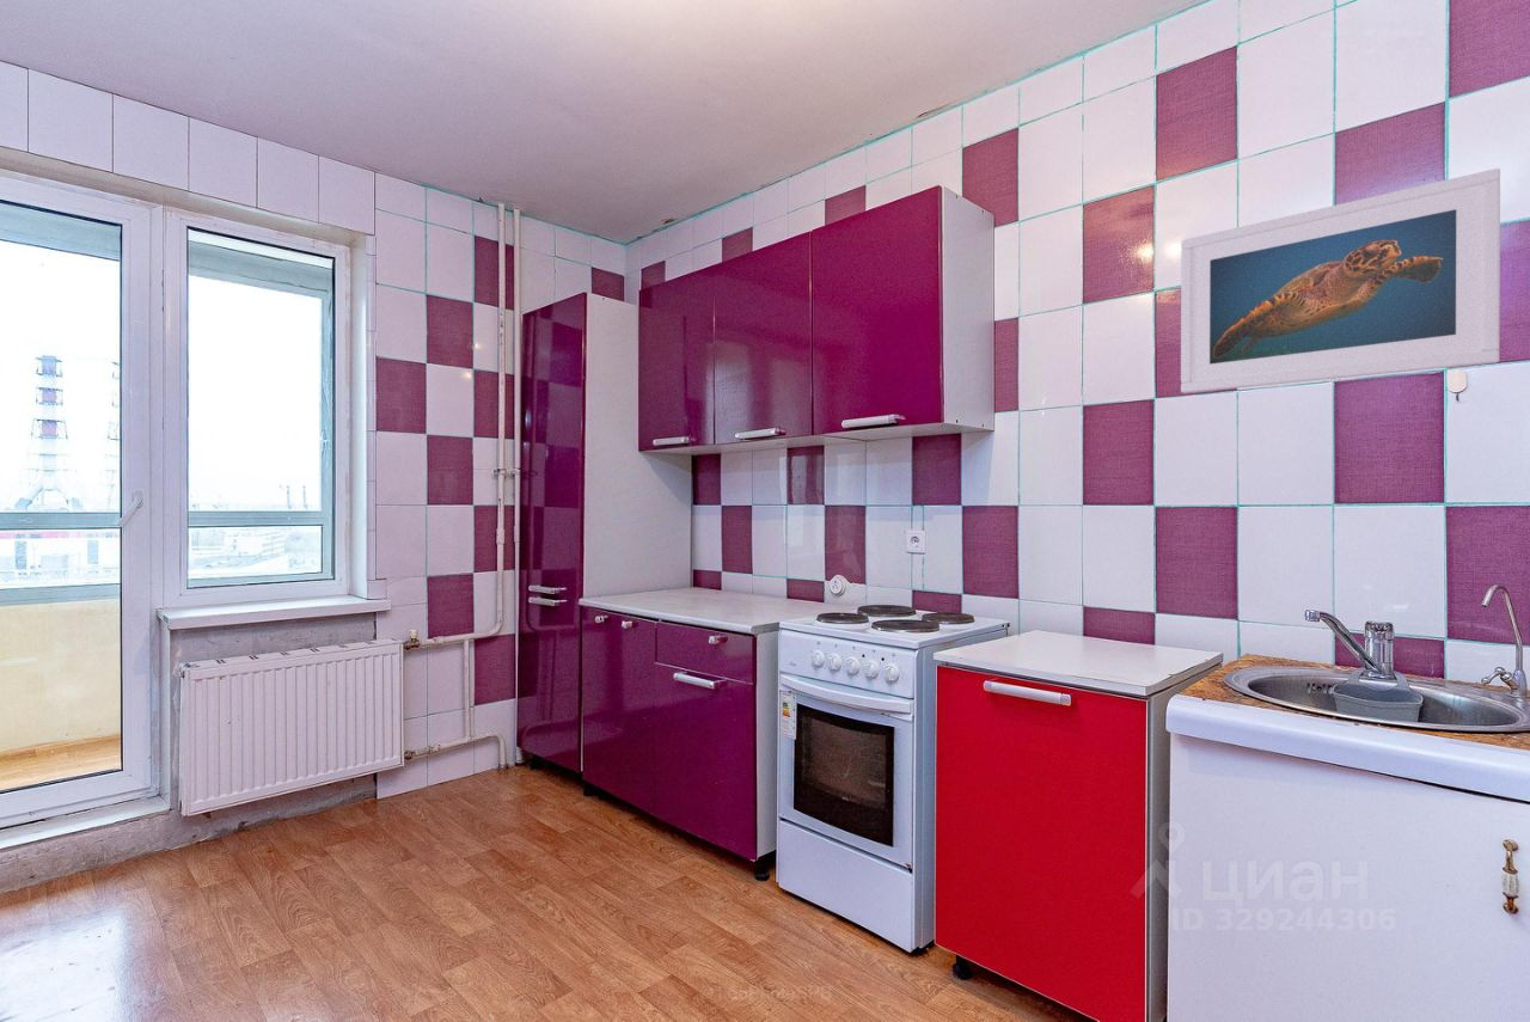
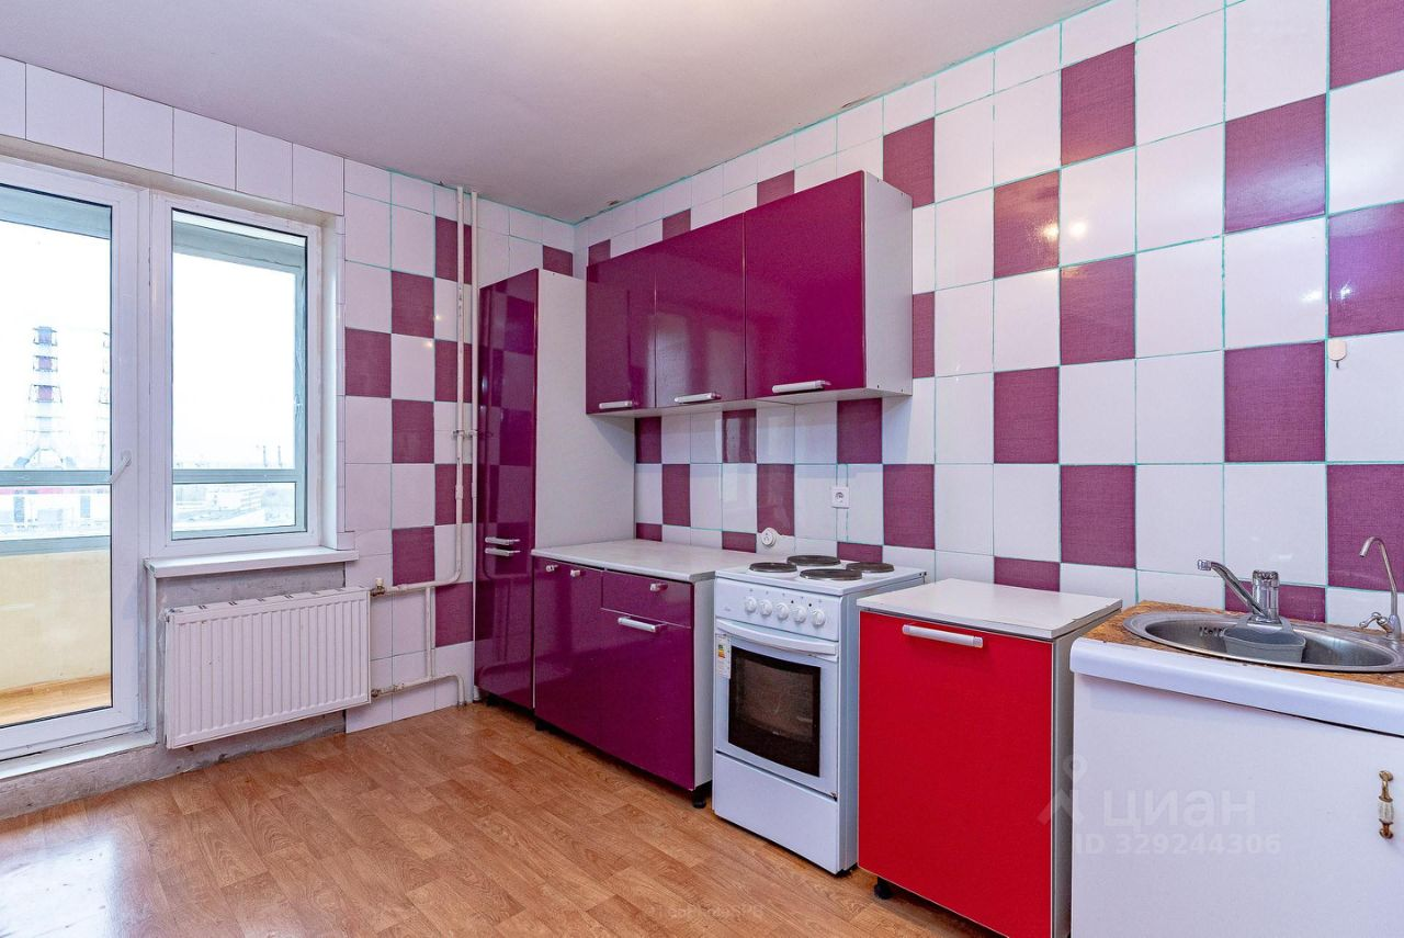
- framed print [1180,167,1501,394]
